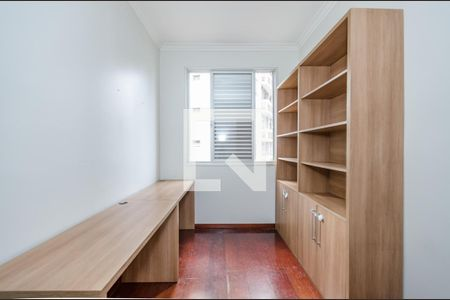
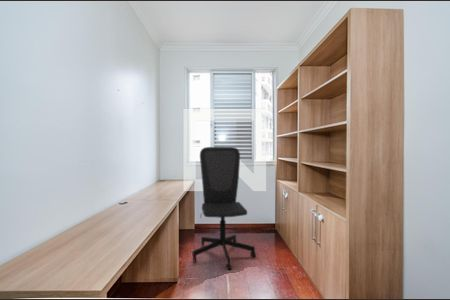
+ office chair [192,146,257,271]
